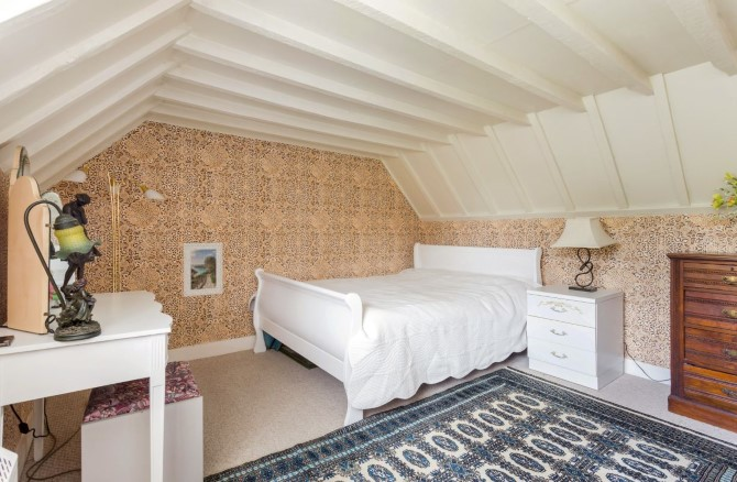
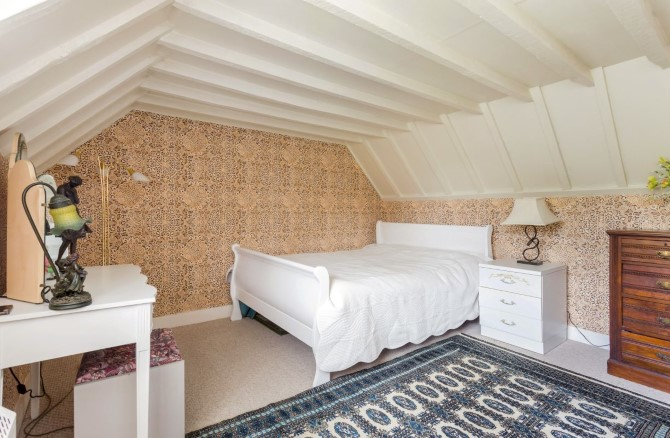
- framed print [183,242,224,298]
